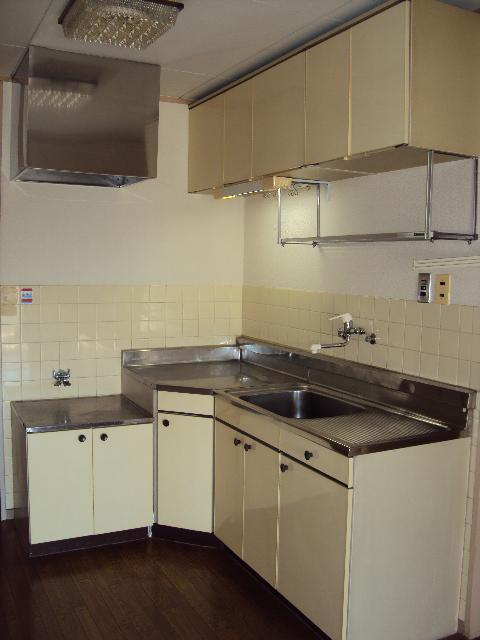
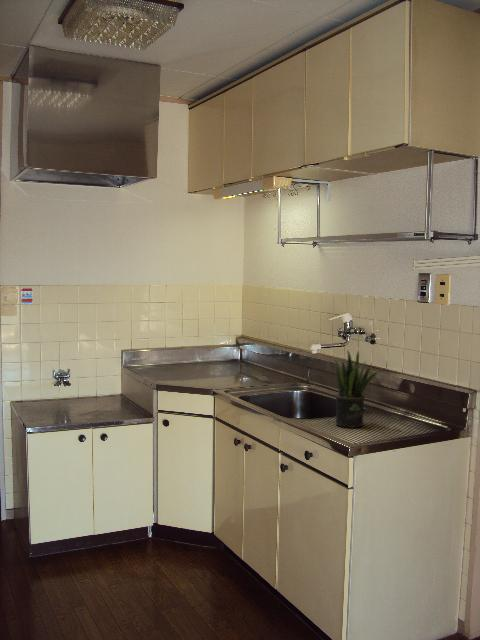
+ potted plant [334,349,380,429]
